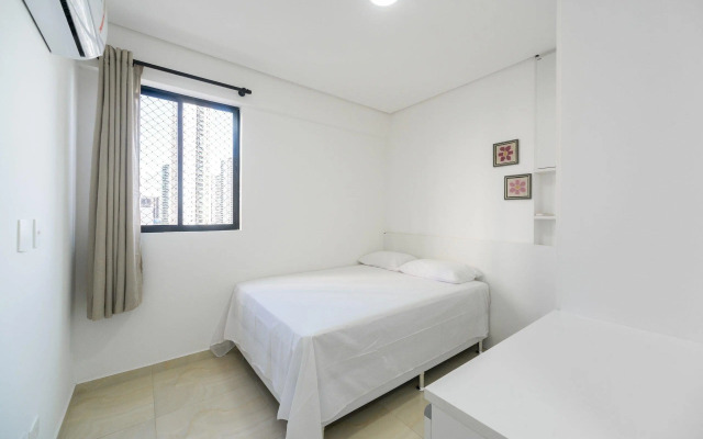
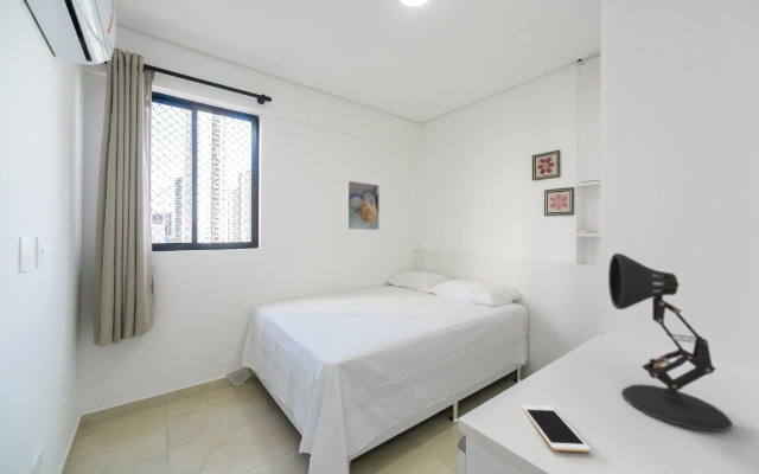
+ cell phone [521,404,592,453]
+ desk lamp [607,252,733,433]
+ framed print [345,179,381,231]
